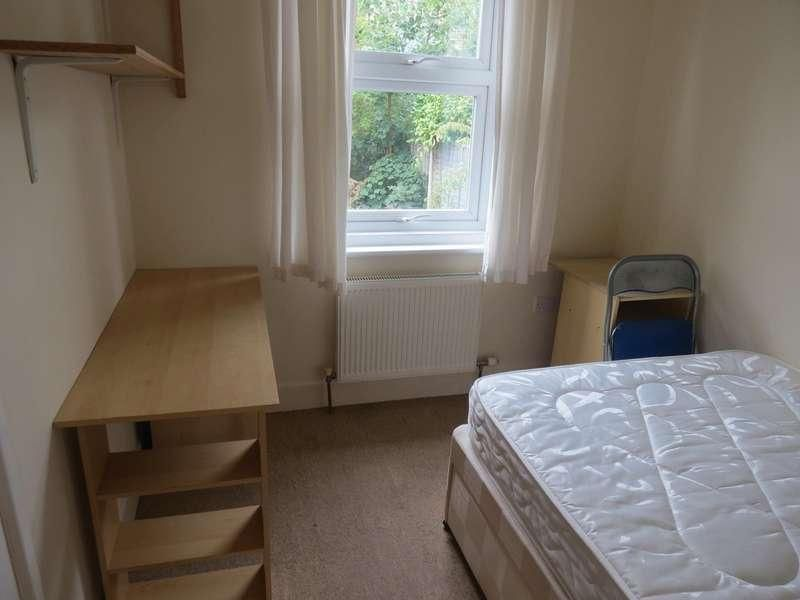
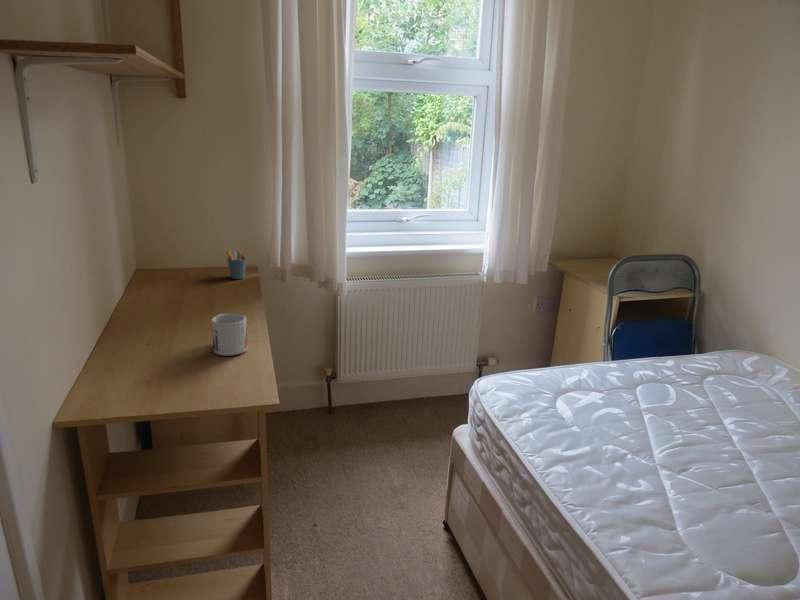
+ mug [210,313,249,357]
+ pen holder [226,250,247,280]
